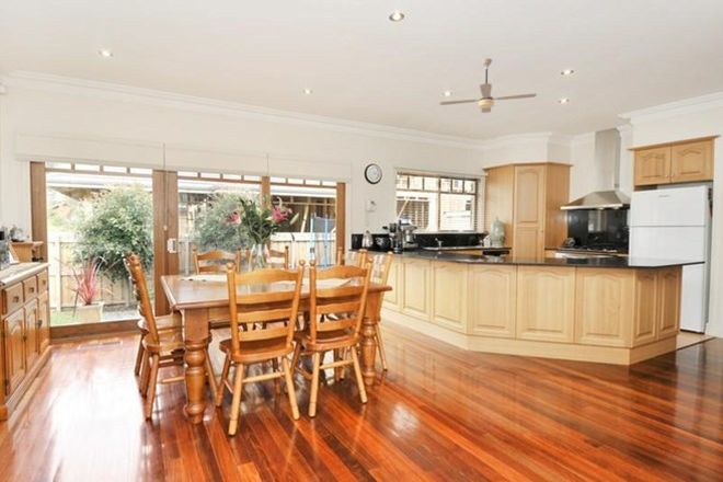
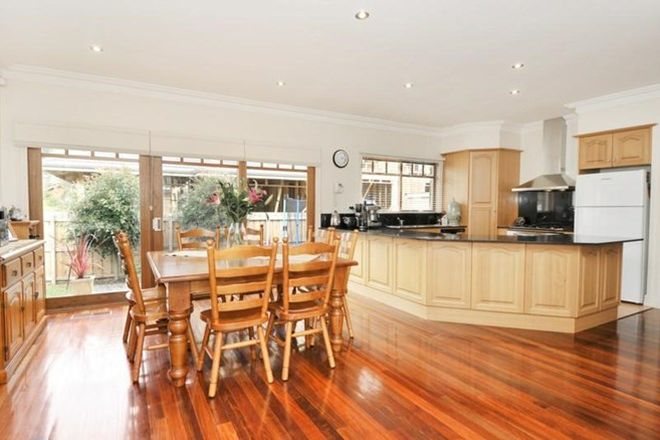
- ceiling fan [438,57,538,114]
